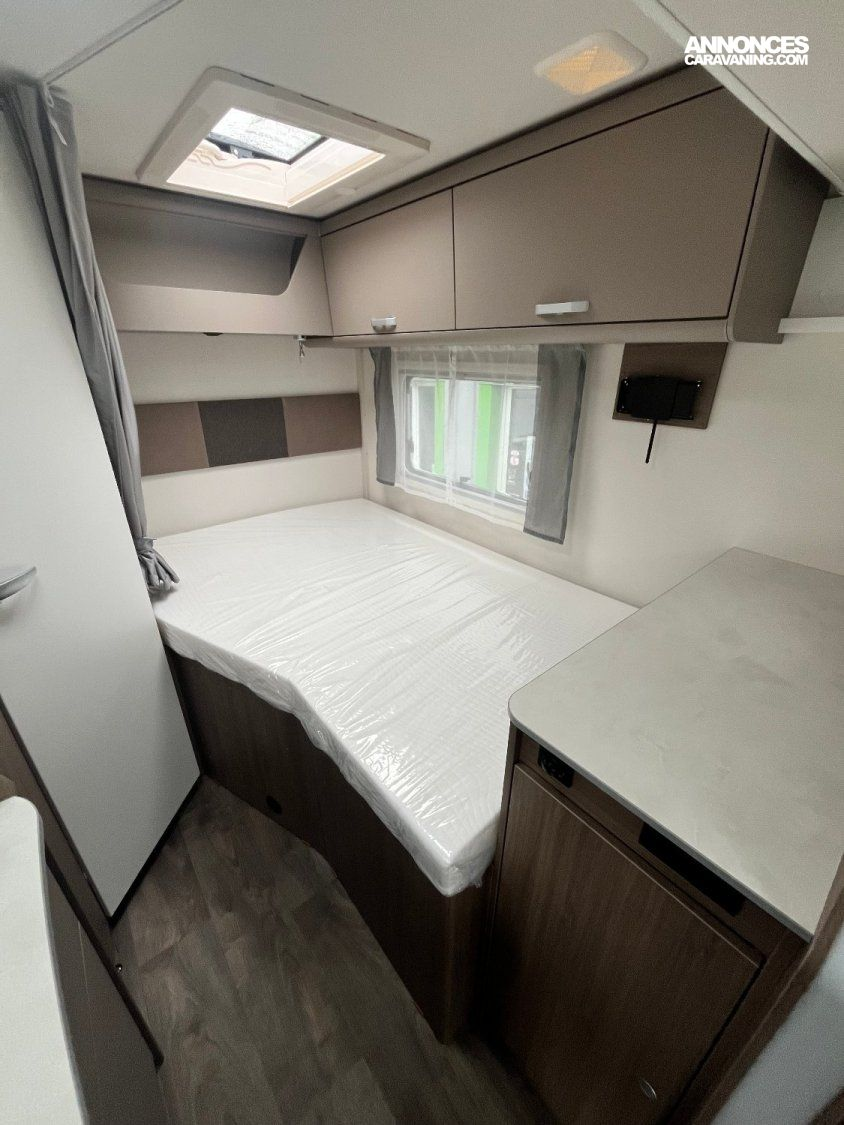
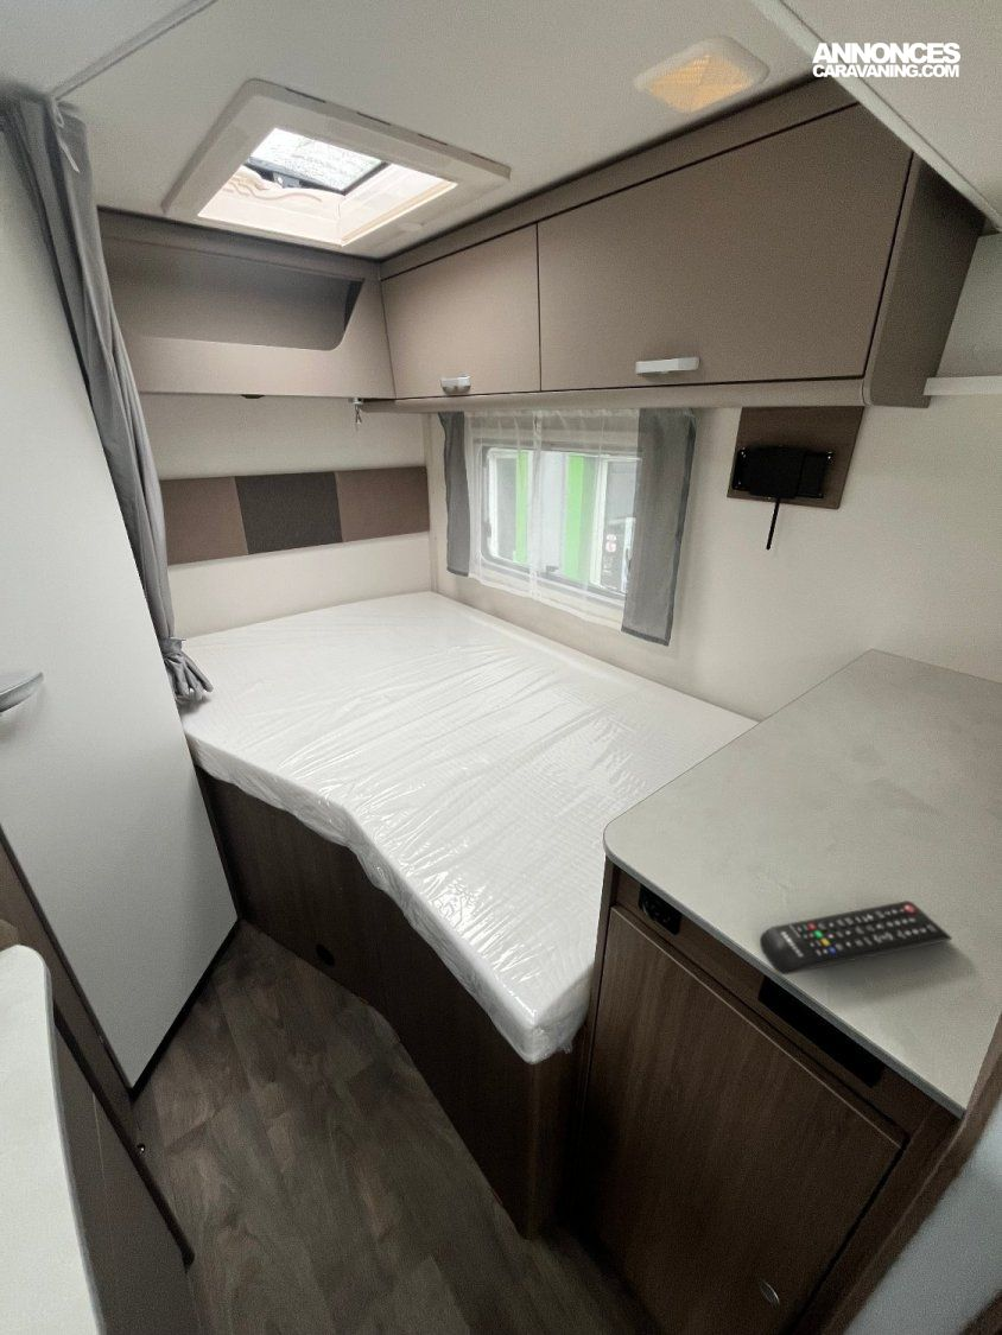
+ remote control [759,899,953,975]
